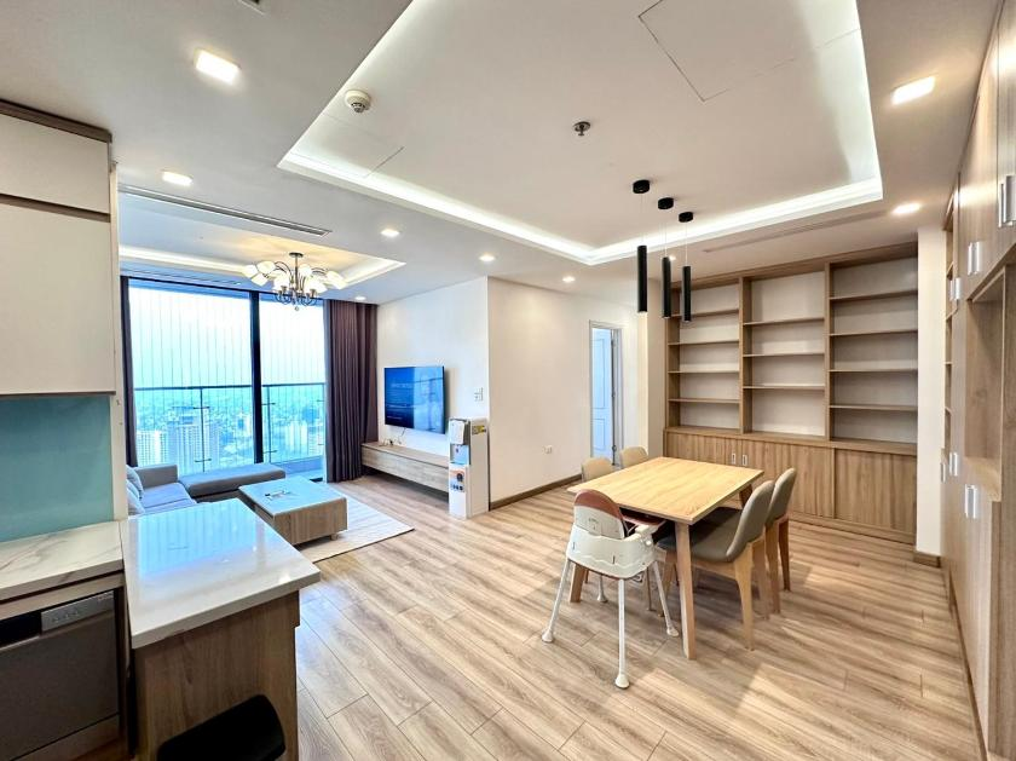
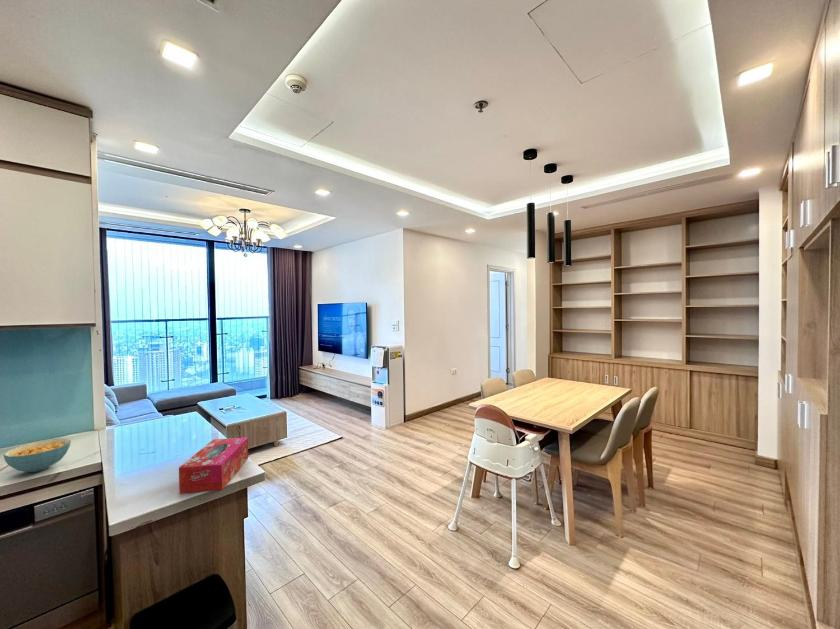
+ cereal bowl [3,438,72,473]
+ tissue box [178,436,249,495]
